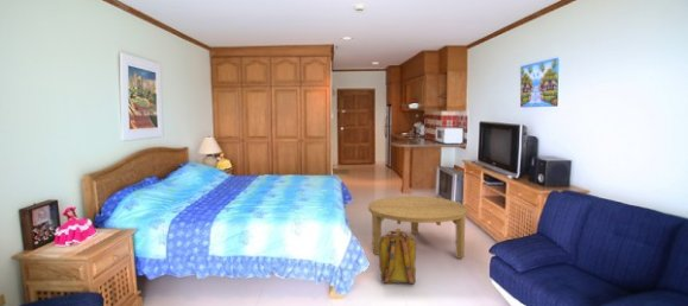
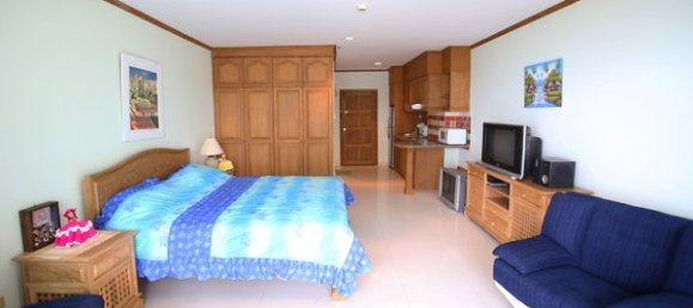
- coffee table [367,196,468,260]
- backpack [378,228,417,285]
